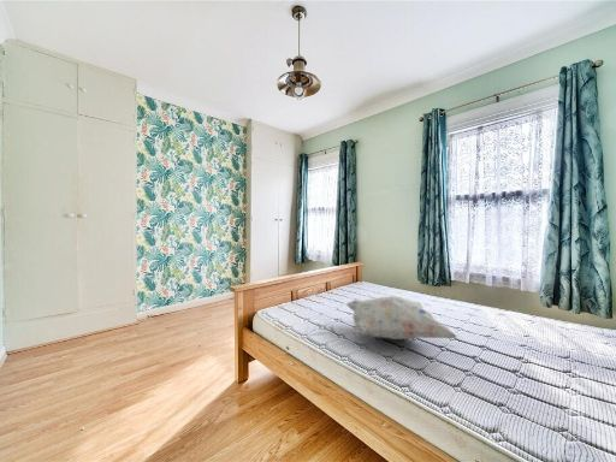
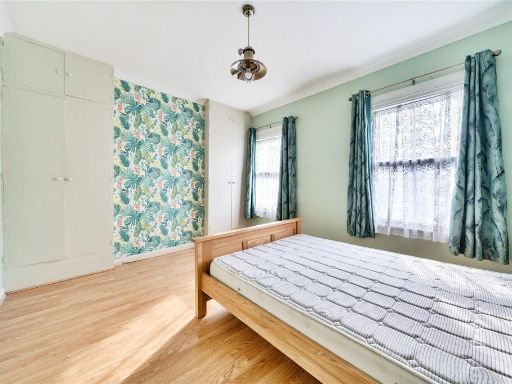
- decorative pillow [345,295,458,340]
